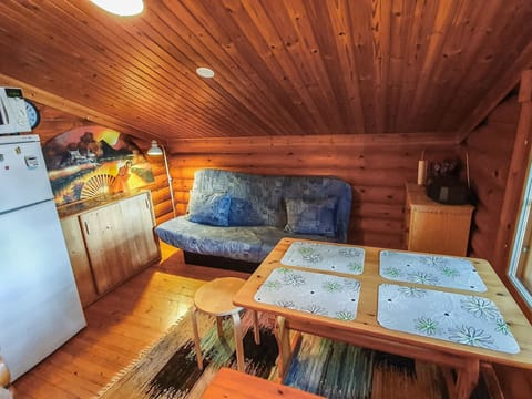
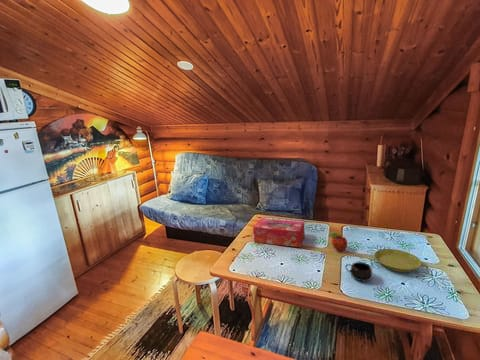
+ saucer [373,248,422,273]
+ fruit [330,231,348,252]
+ mug [344,261,374,282]
+ tissue box [252,218,306,248]
